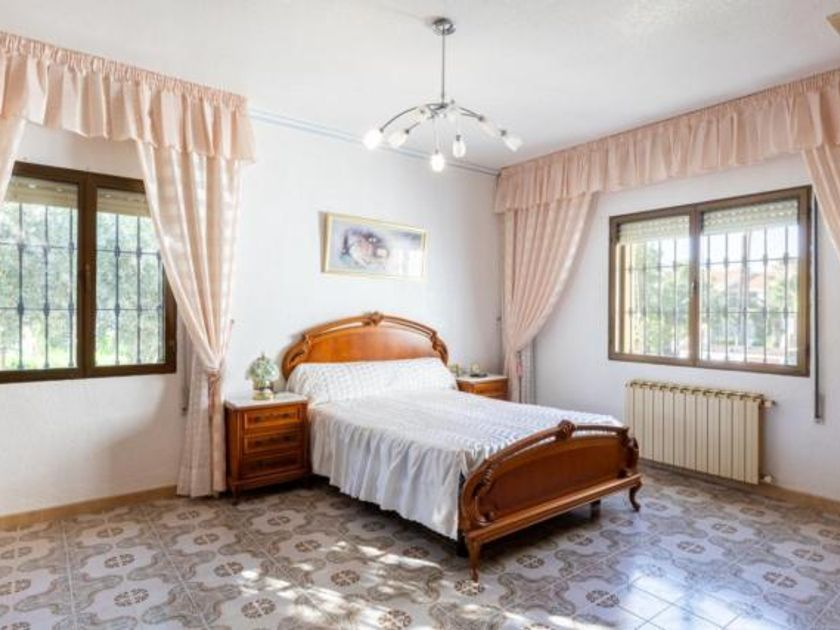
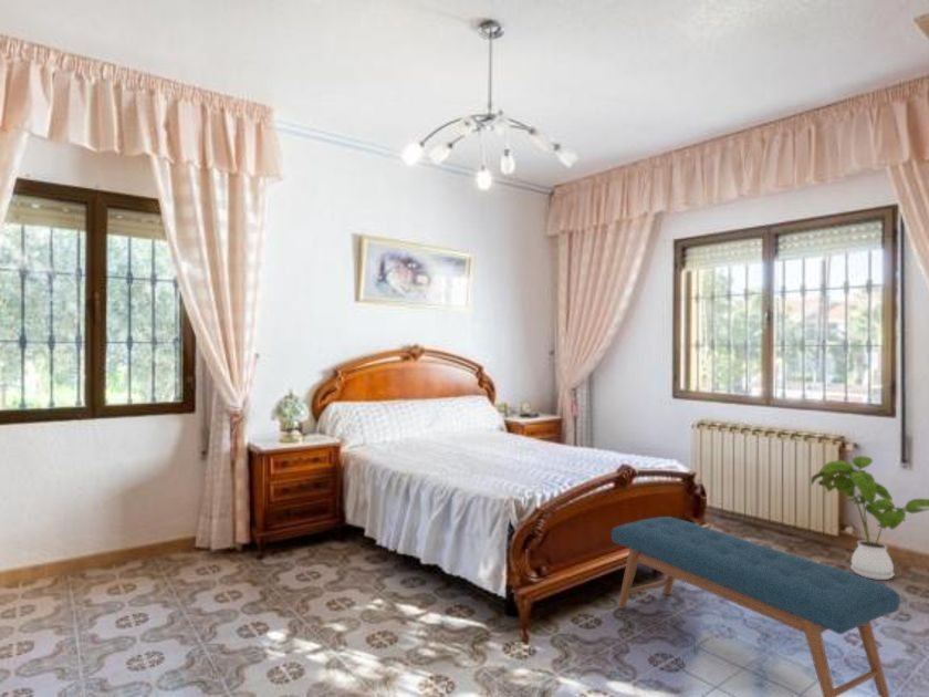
+ house plant [810,455,929,581]
+ bench [610,516,901,697]
